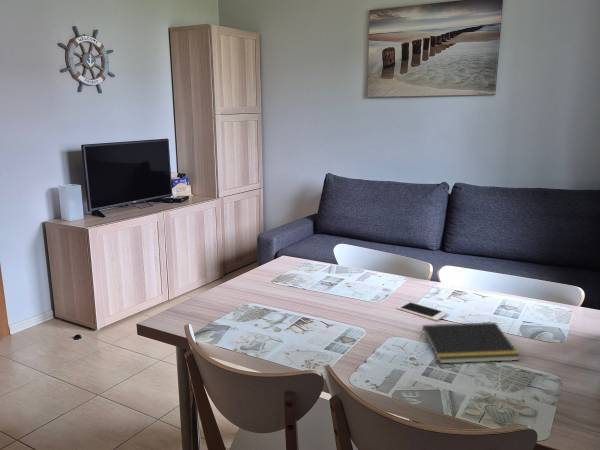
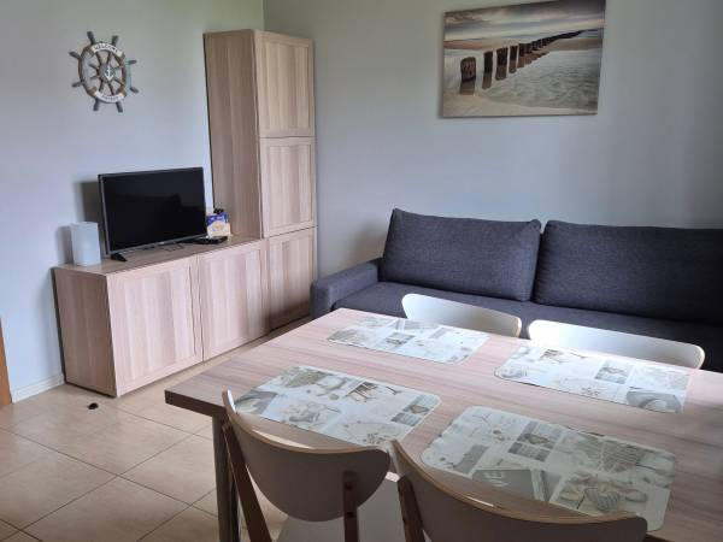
- cell phone [395,301,448,322]
- notepad [419,321,521,365]
